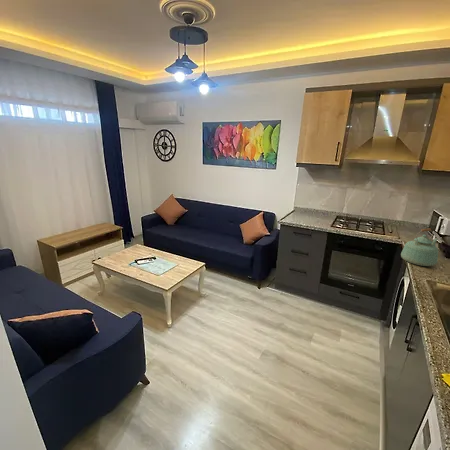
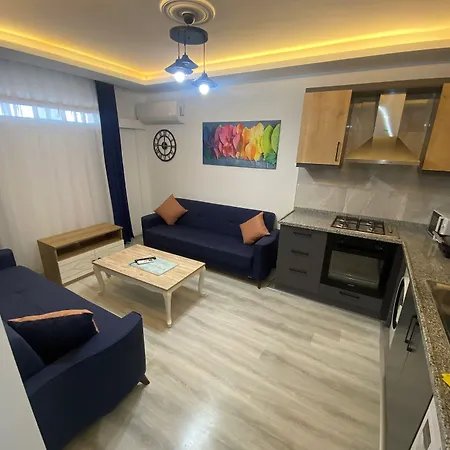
- kettle [400,227,439,267]
